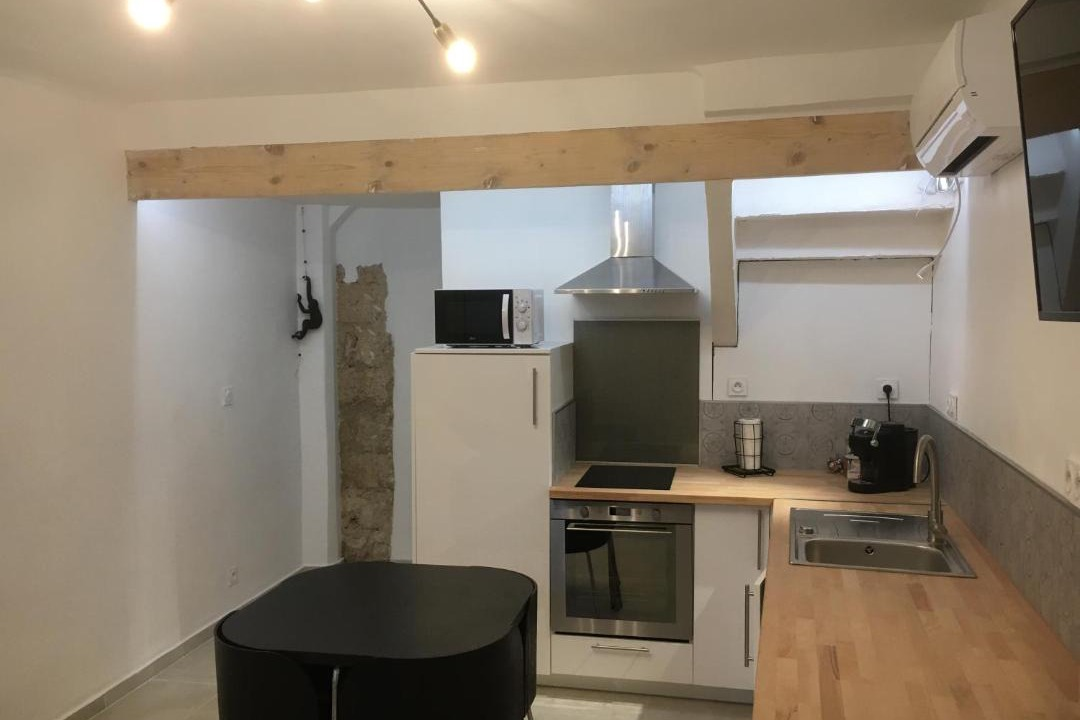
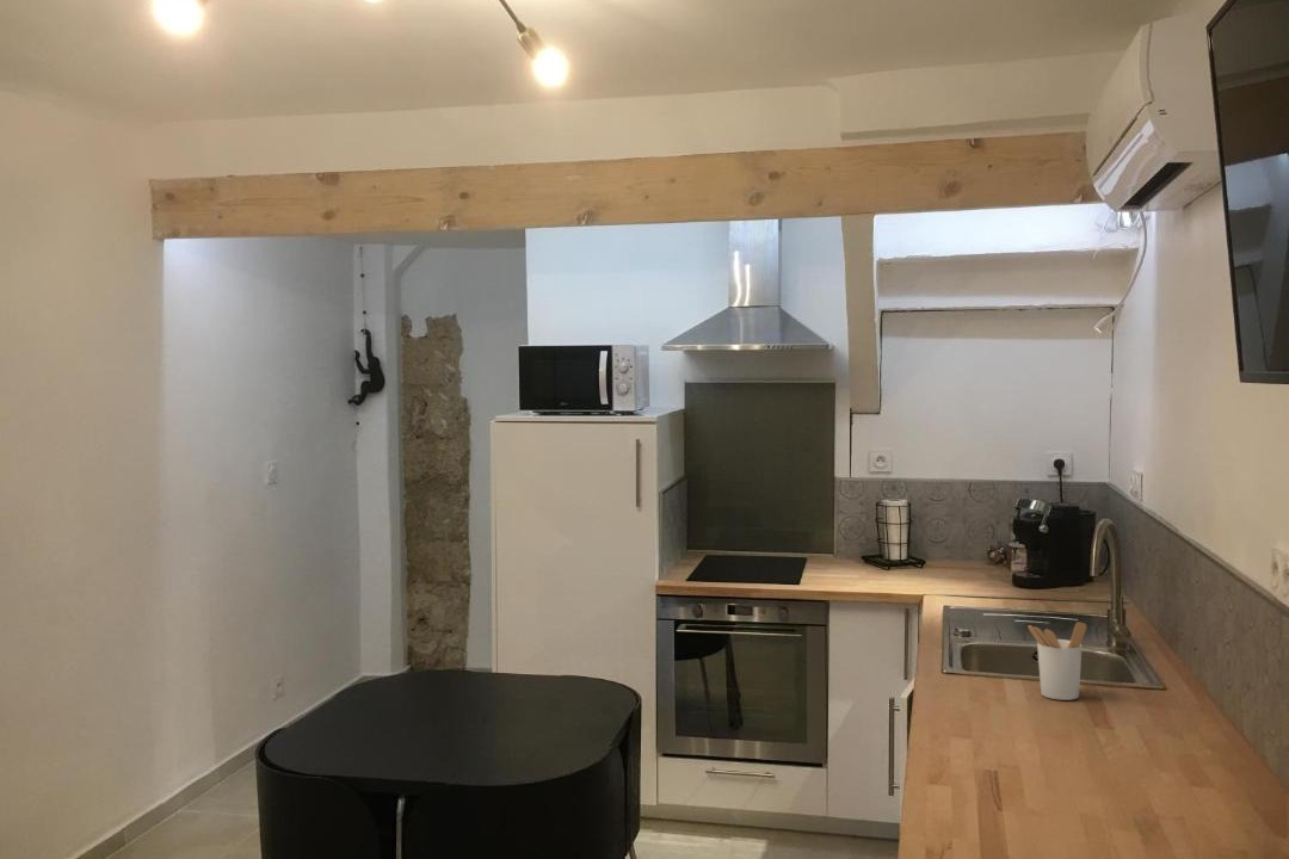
+ utensil holder [1026,620,1087,702]
